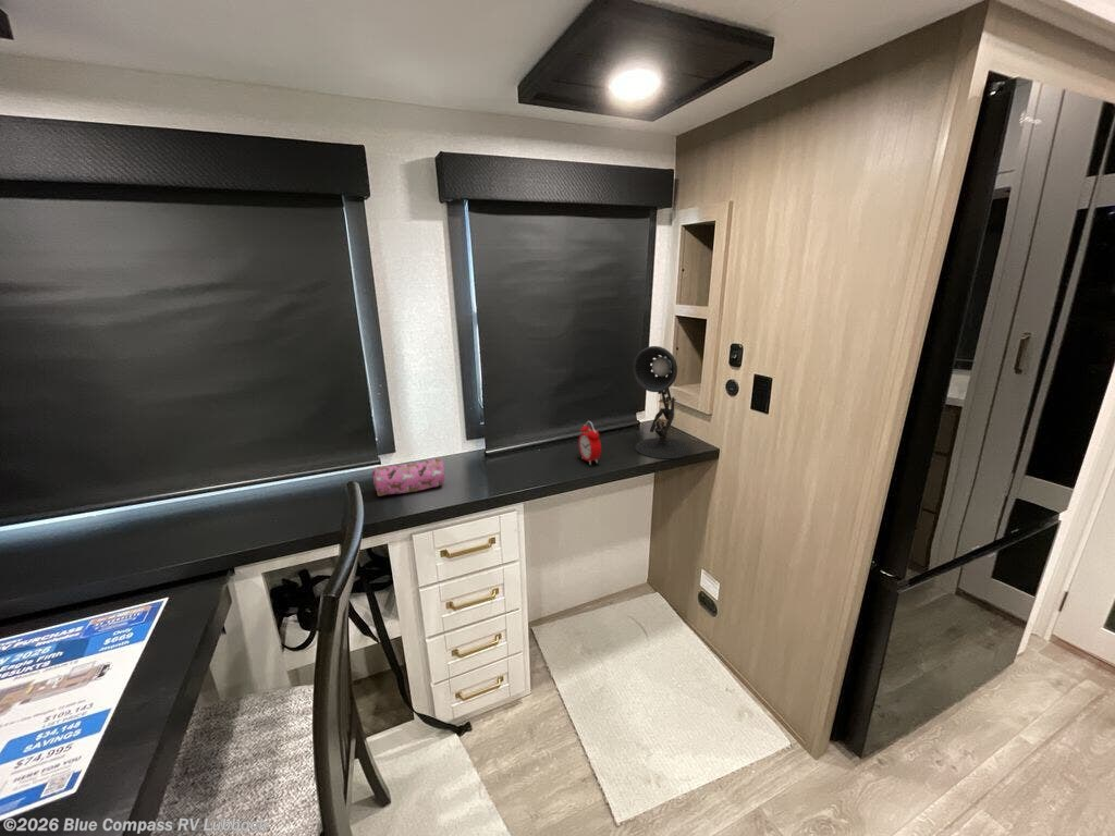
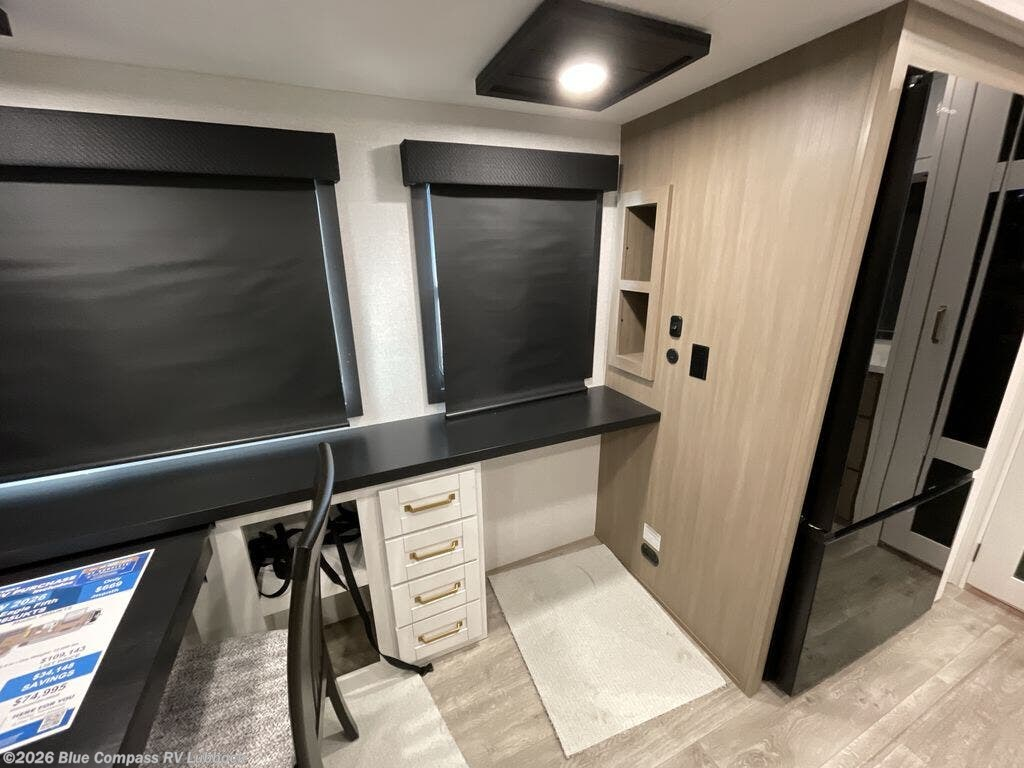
- alarm clock [577,420,602,466]
- pencil case [371,456,446,497]
- desk lamp [632,345,691,459]
